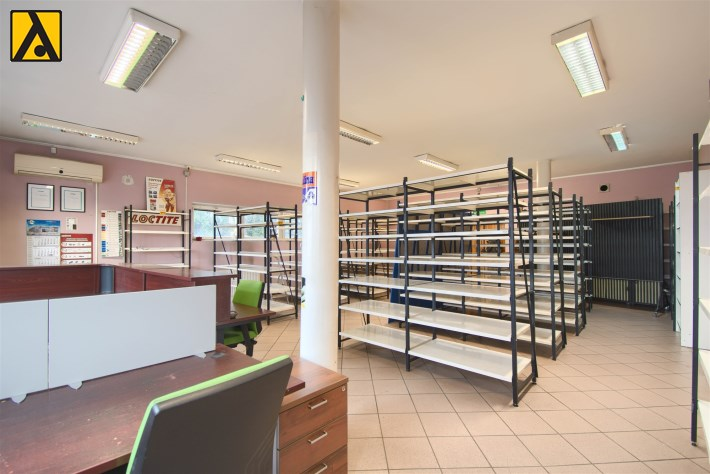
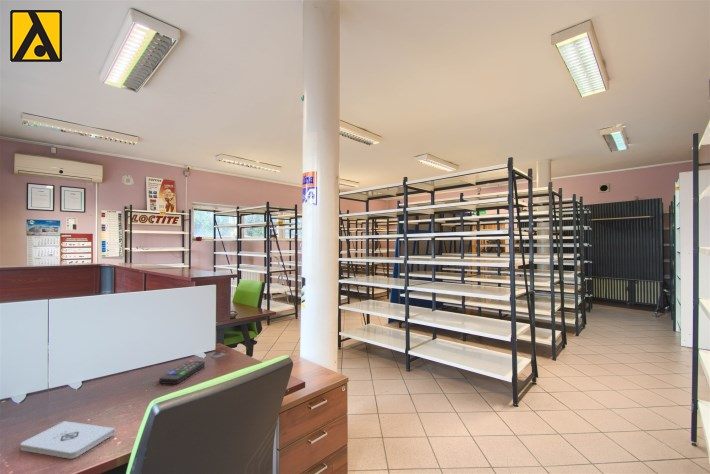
+ remote control [158,359,206,385]
+ notepad [20,420,116,460]
